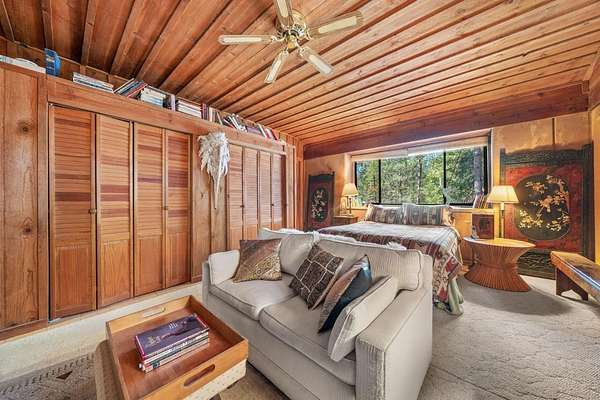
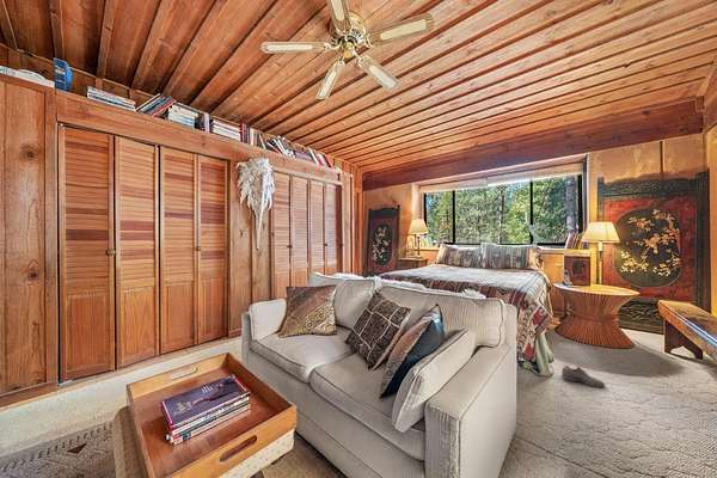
+ shoe [560,364,606,388]
